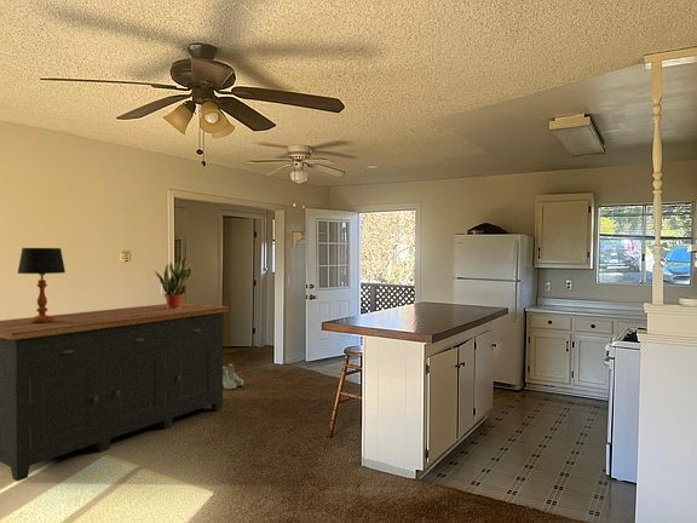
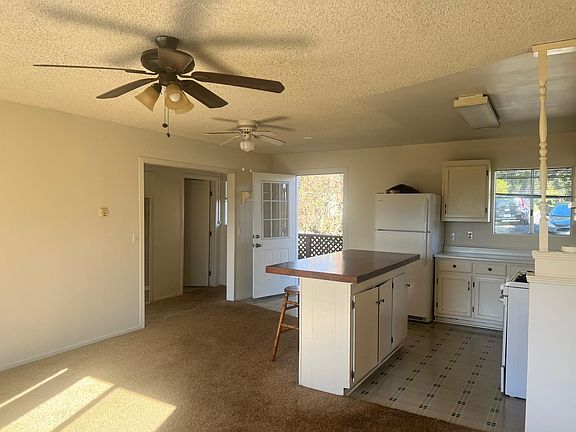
- table lamp [17,247,67,323]
- potted plant [152,254,194,309]
- sideboard [0,301,230,483]
- boots [223,362,244,391]
